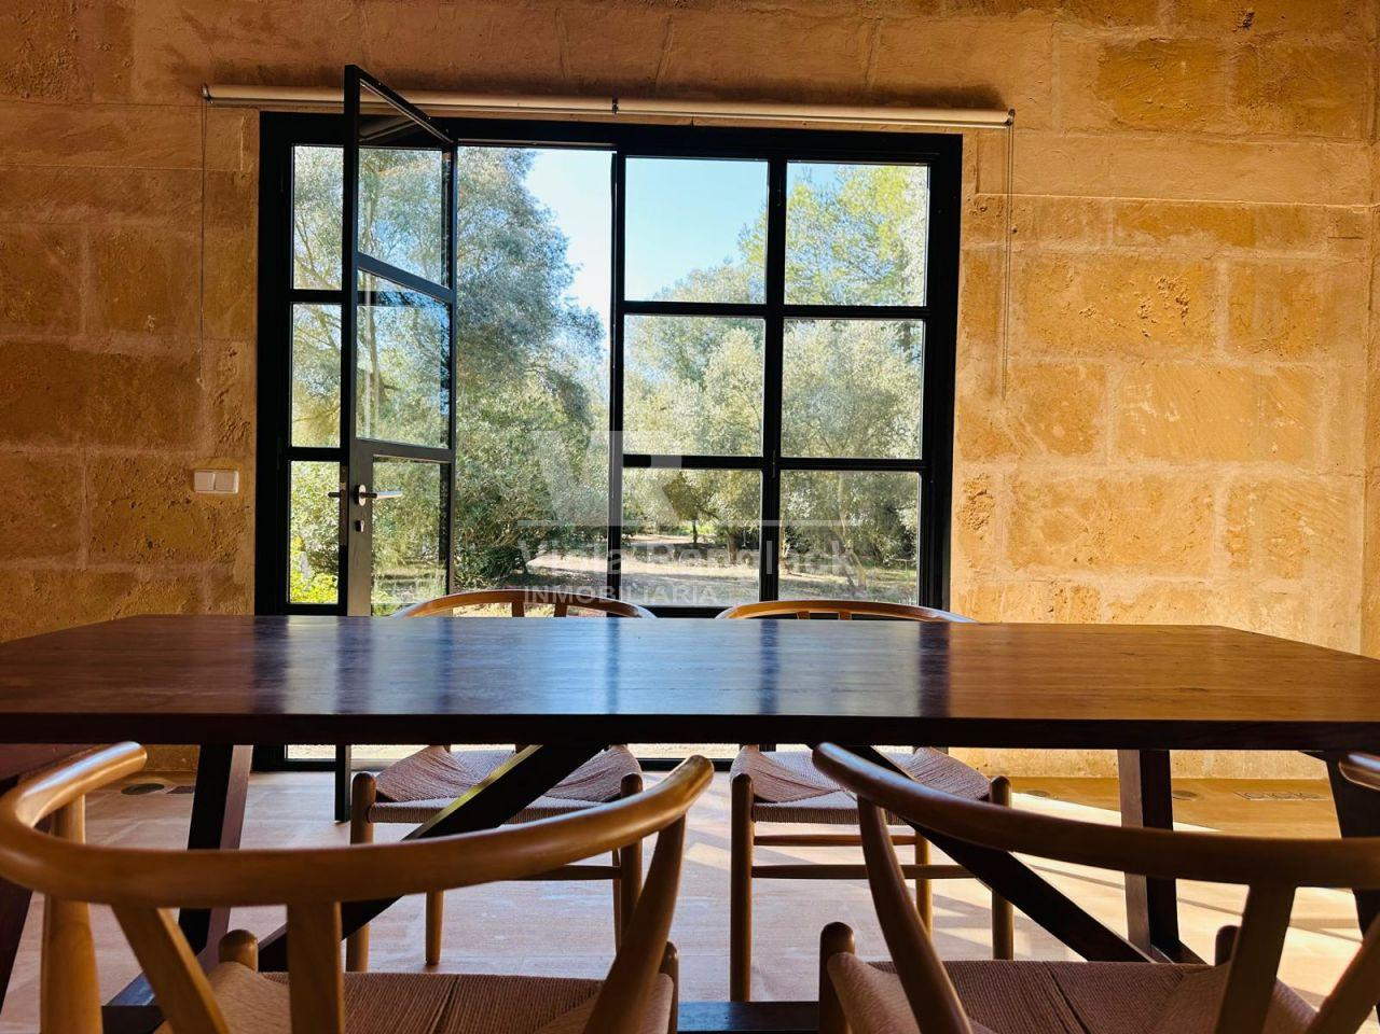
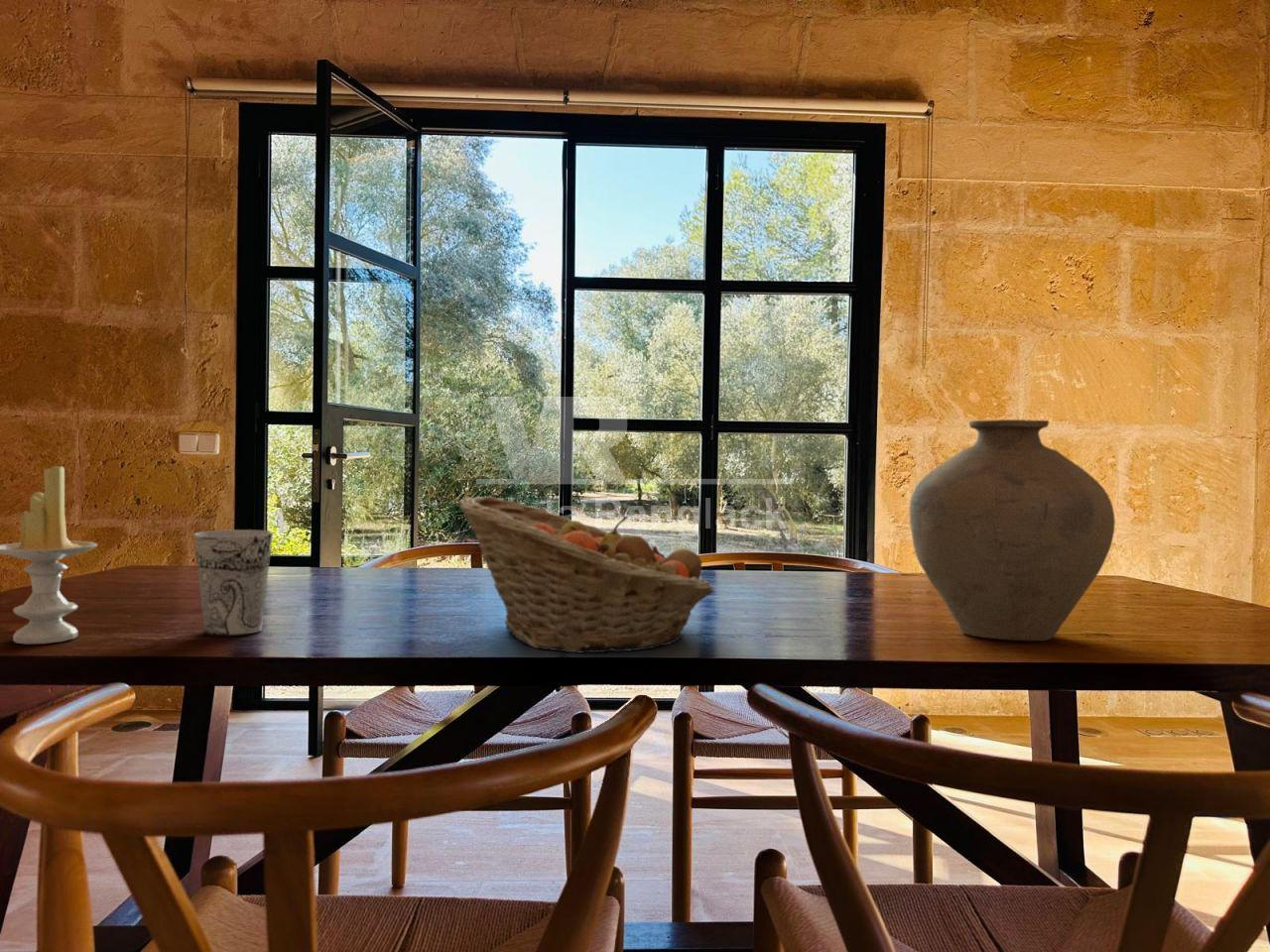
+ fruit basket [457,496,714,654]
+ candle [0,465,98,645]
+ cup [193,529,274,637]
+ vase [909,418,1116,642]
